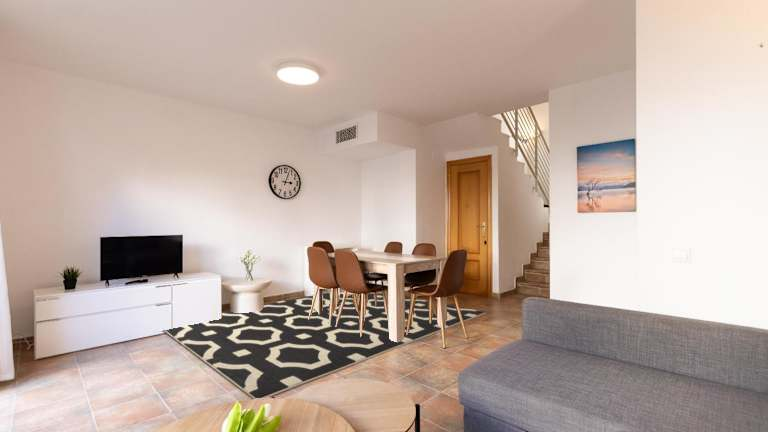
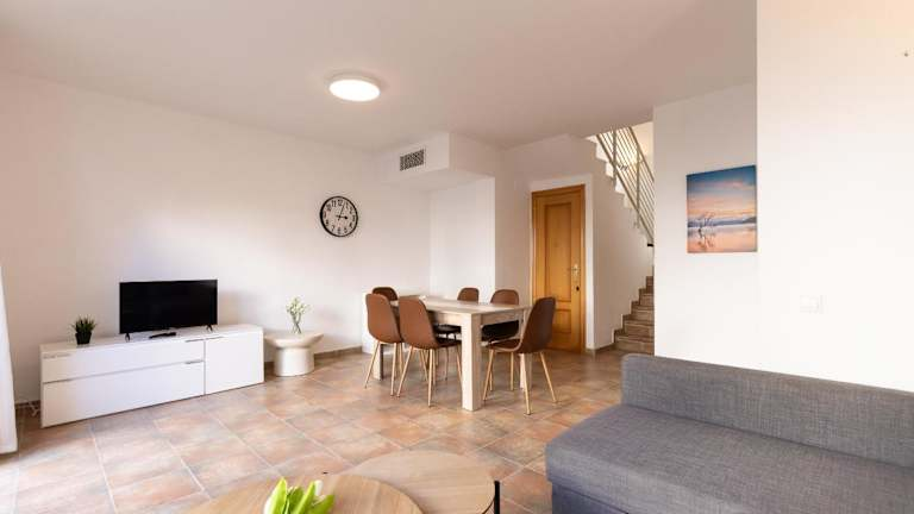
- rug [163,292,487,400]
